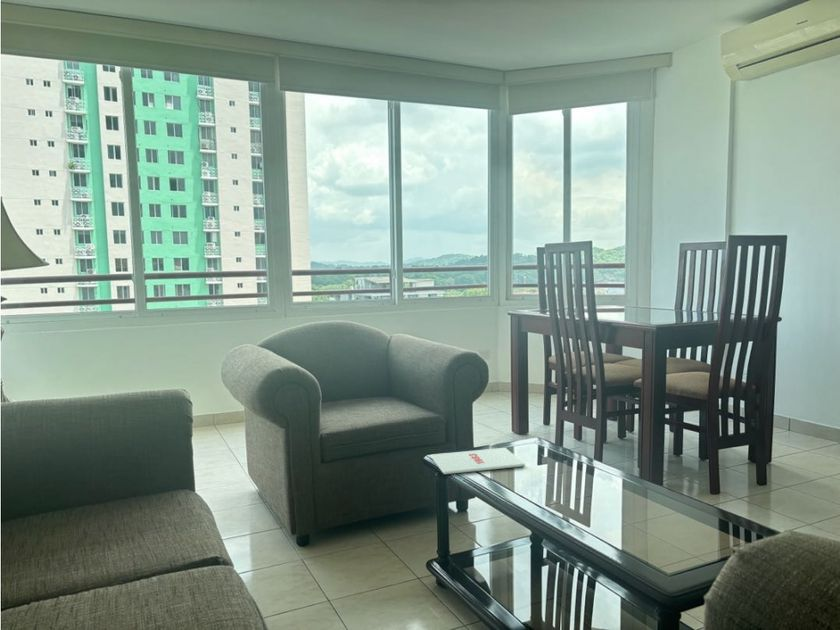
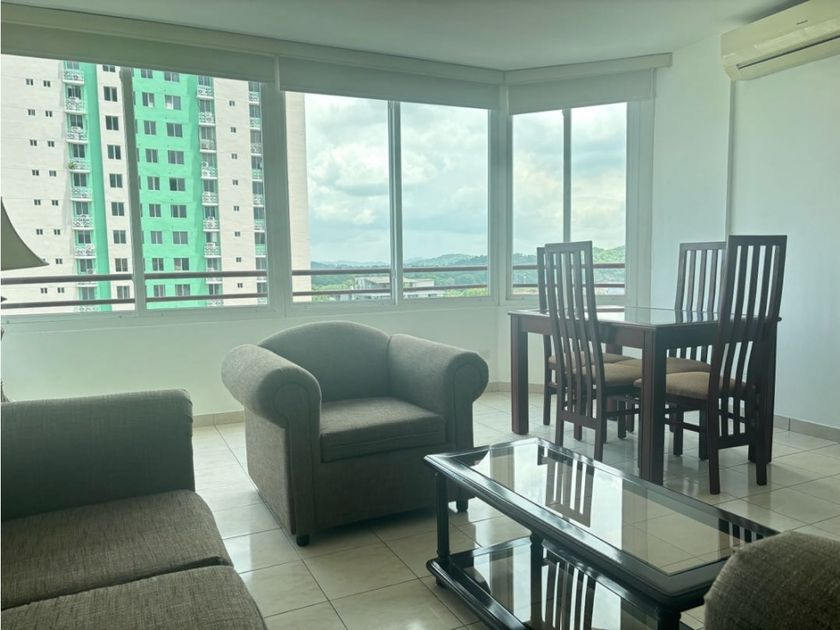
- magazine [429,447,526,475]
